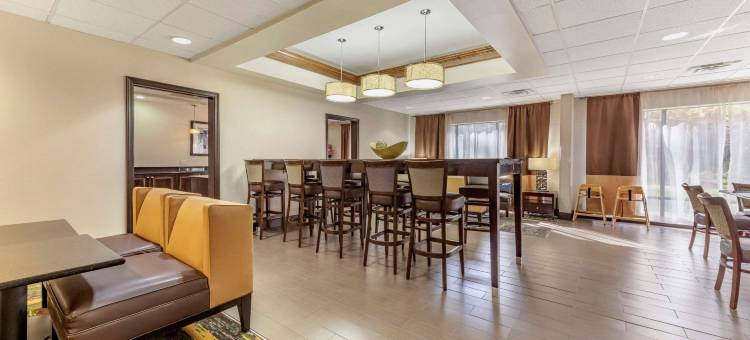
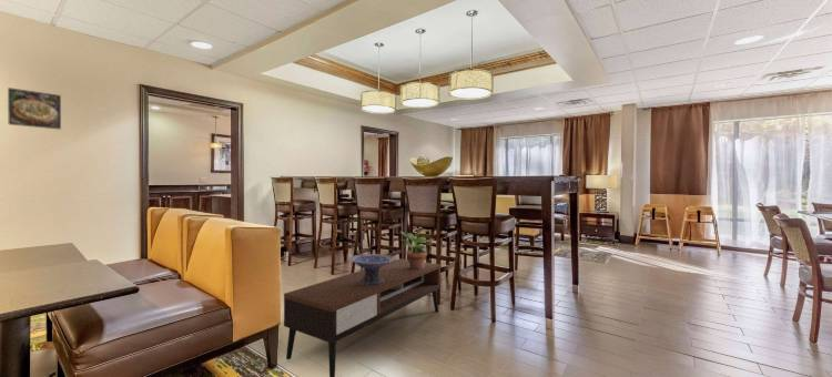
+ decorative bowl [348,253,395,286]
+ potted plant [398,228,433,269]
+ coffee table [283,257,442,377]
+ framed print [7,86,62,131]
